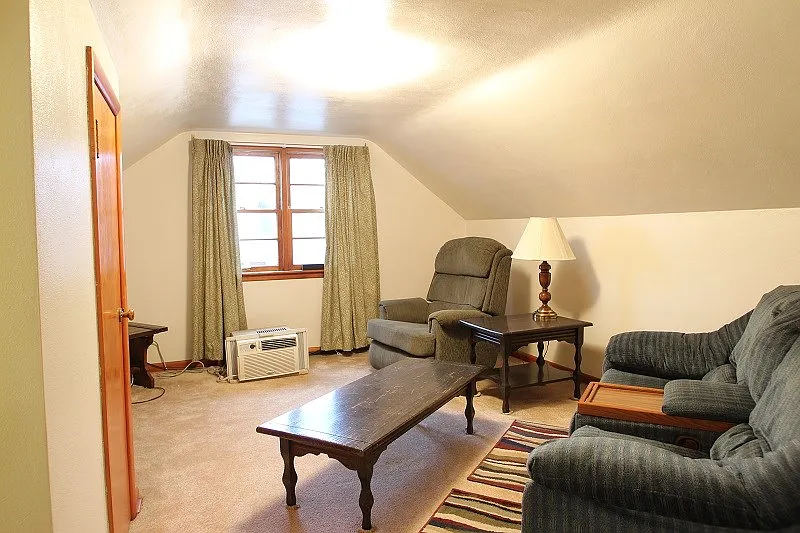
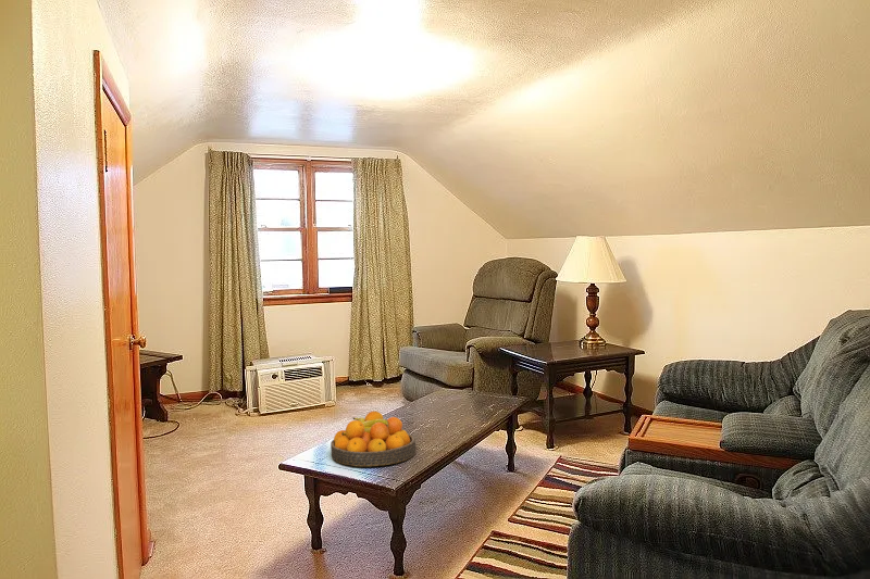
+ fruit bowl [330,411,417,467]
